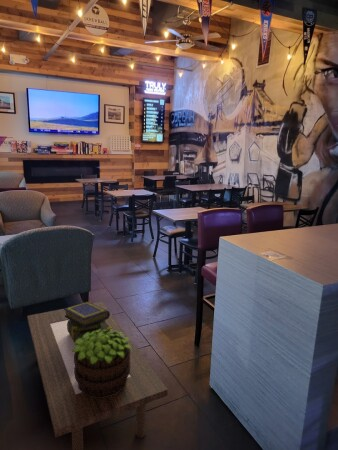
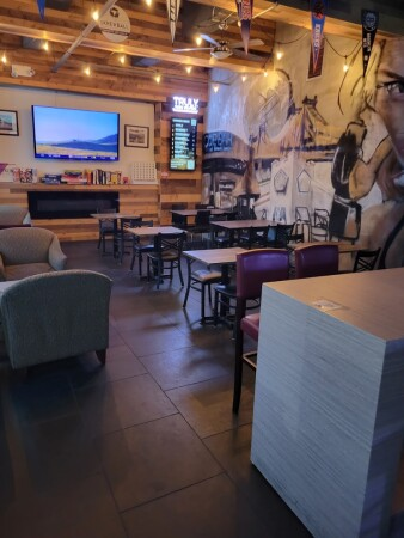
- coffee table [27,301,169,450]
- potted plant [72,329,131,398]
- stack of books [63,301,112,345]
